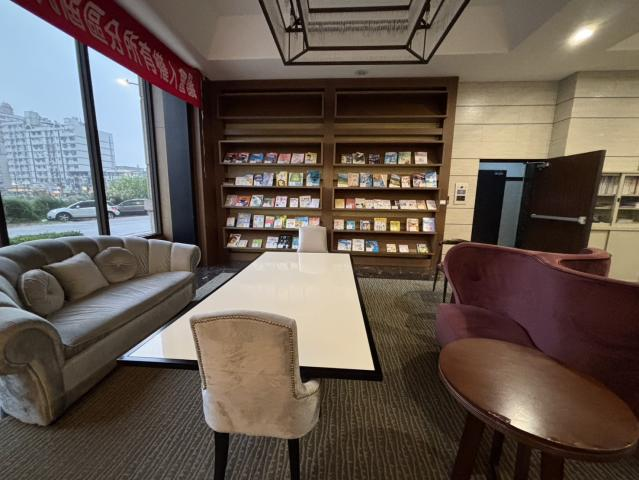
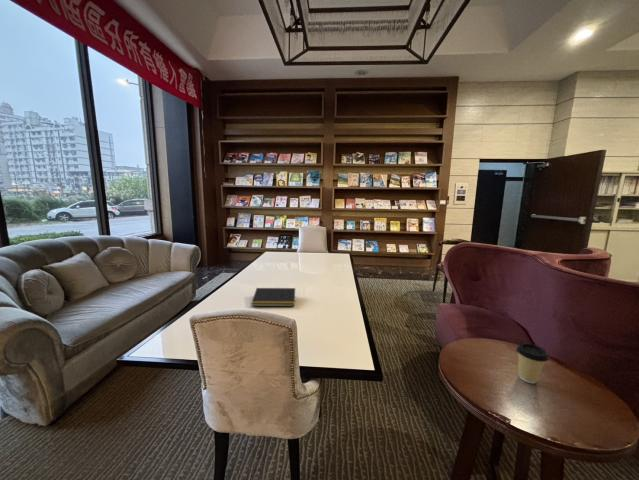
+ notepad [250,287,296,307]
+ coffee cup [515,342,549,384]
